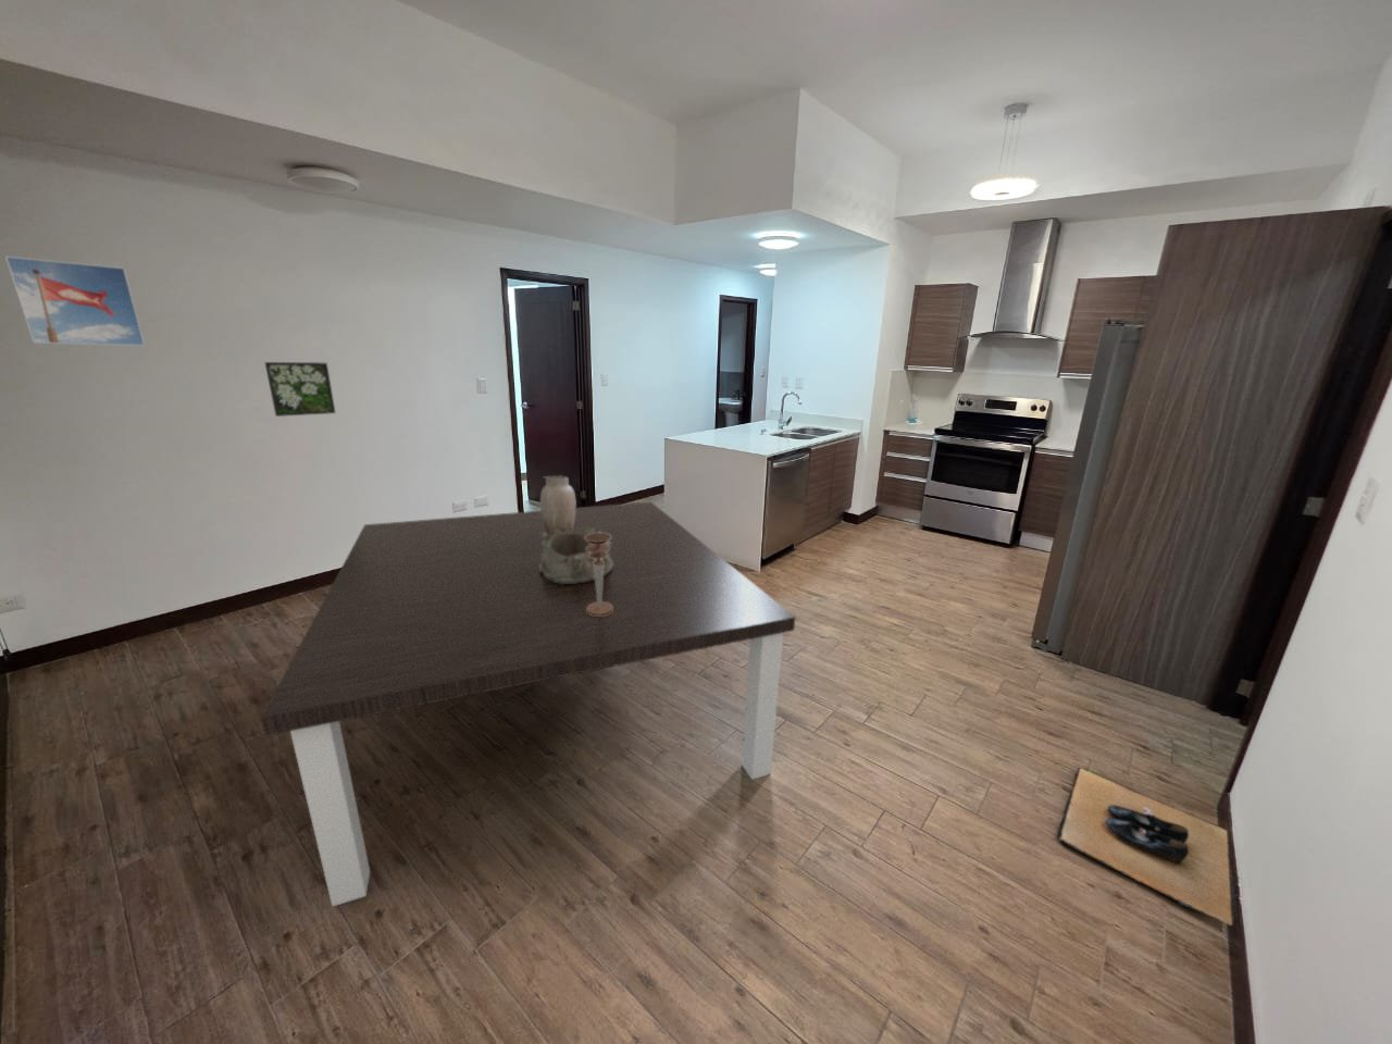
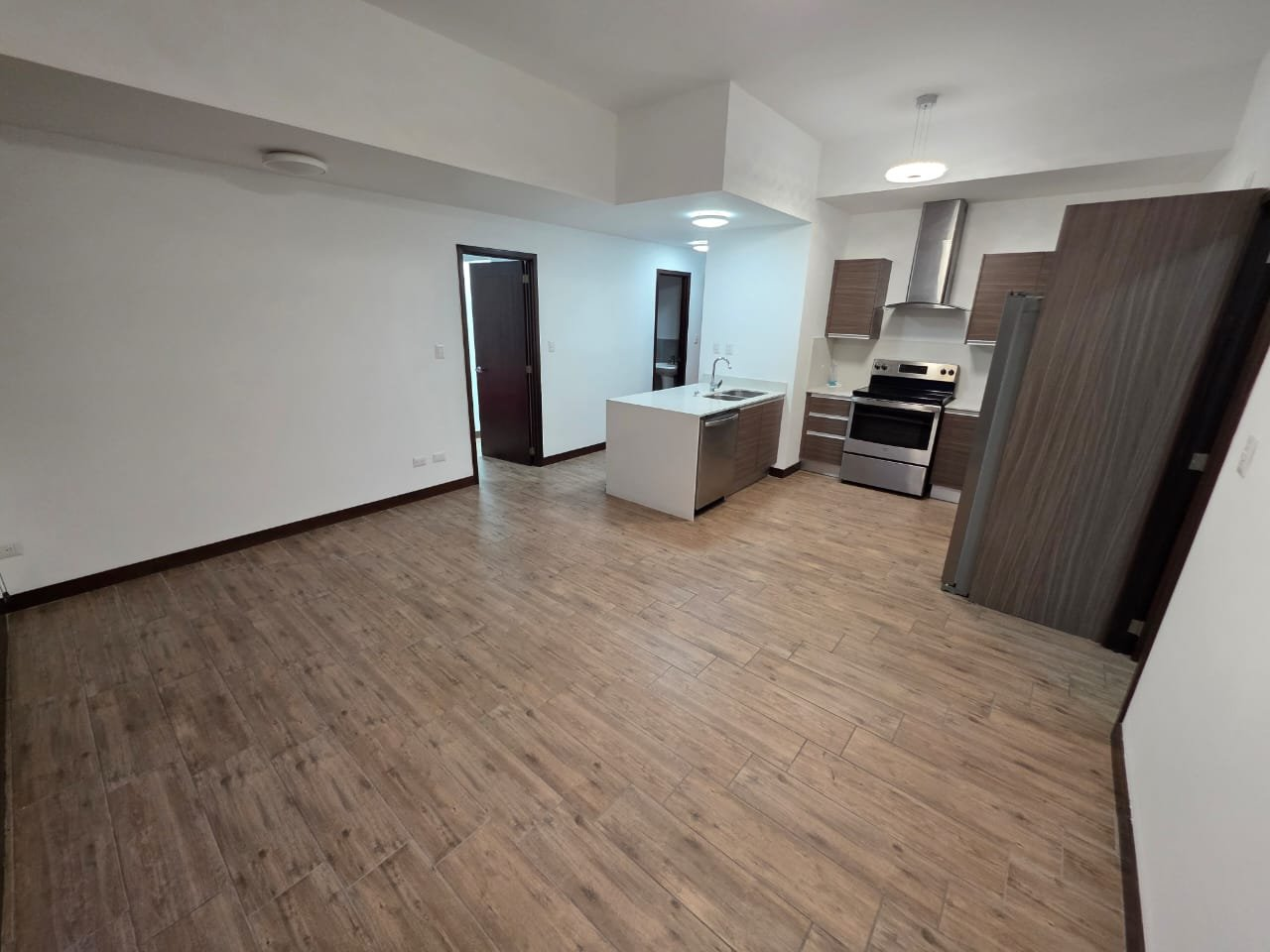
- vase [539,474,578,536]
- dining table [260,500,796,908]
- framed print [4,254,146,347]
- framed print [263,361,338,418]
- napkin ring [539,529,614,585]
- shoe [1056,767,1236,927]
- candlestick [584,533,613,615]
